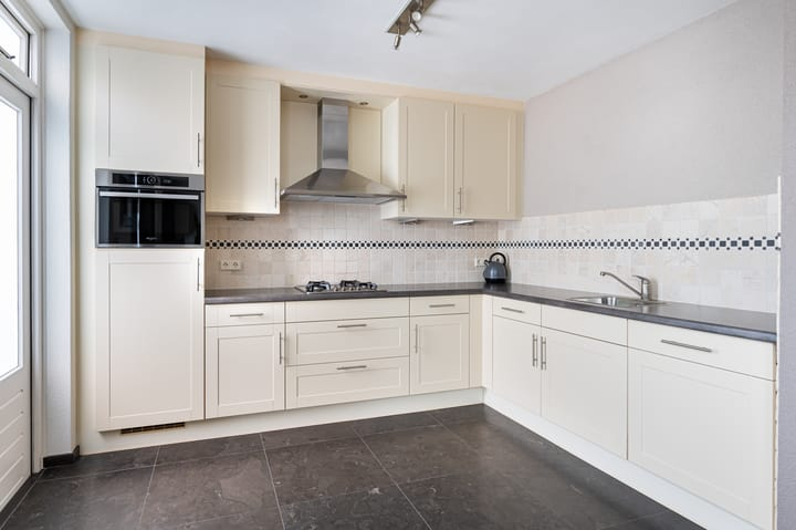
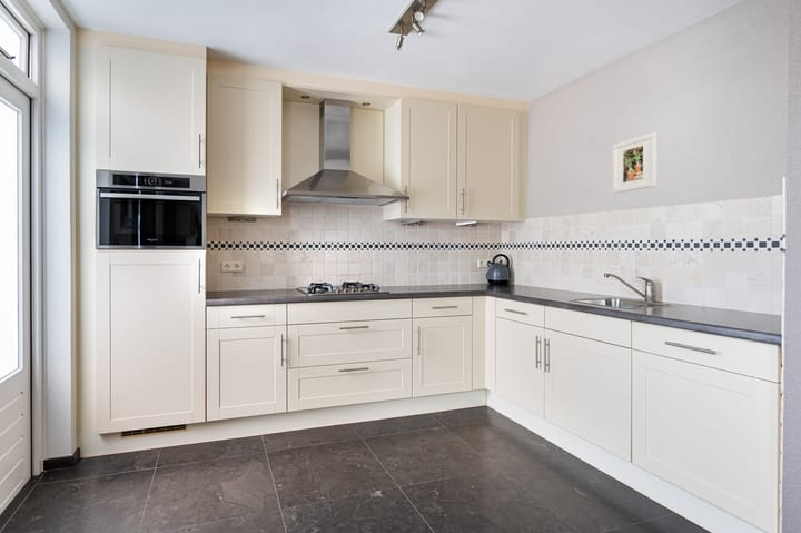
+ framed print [612,131,659,195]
